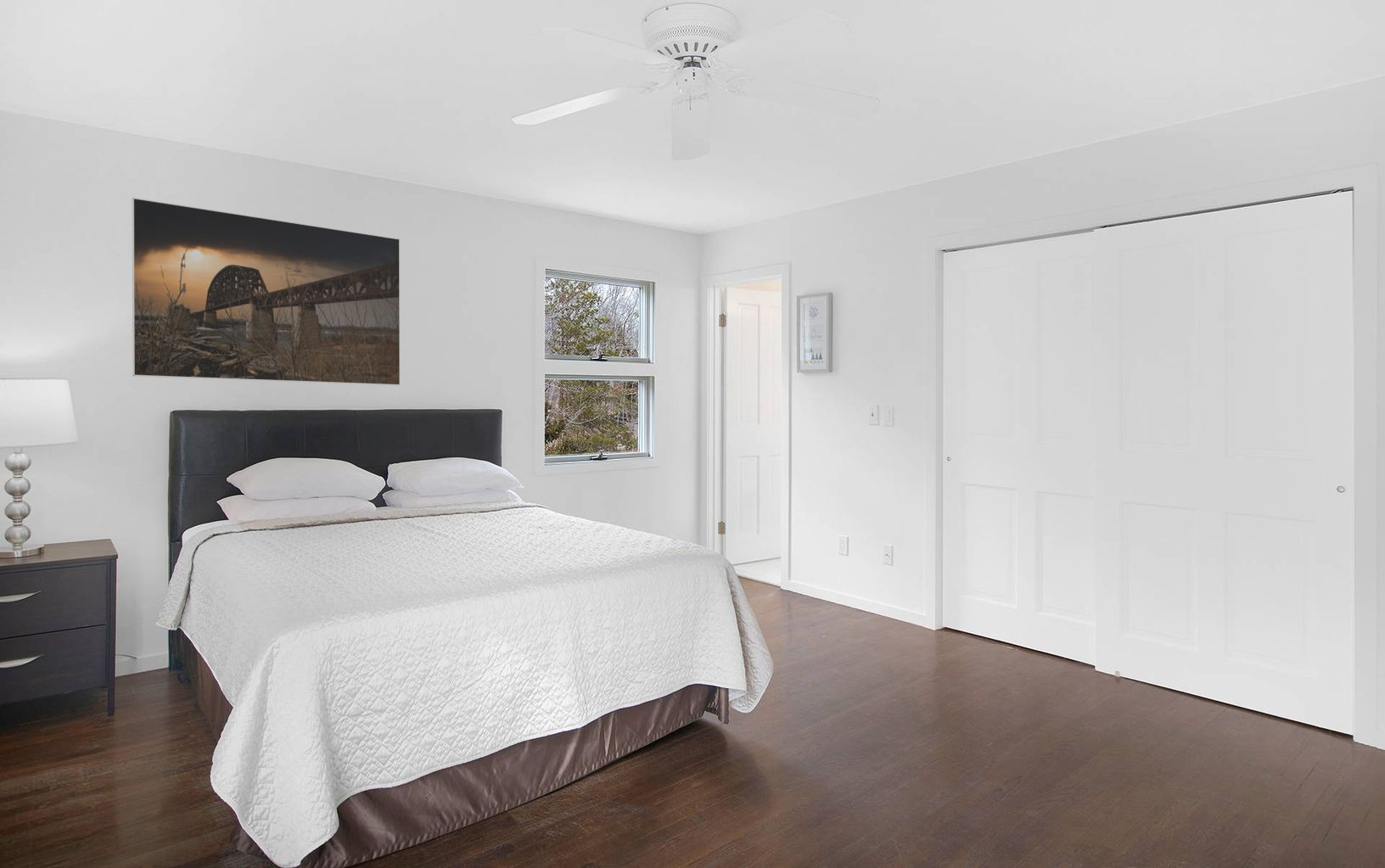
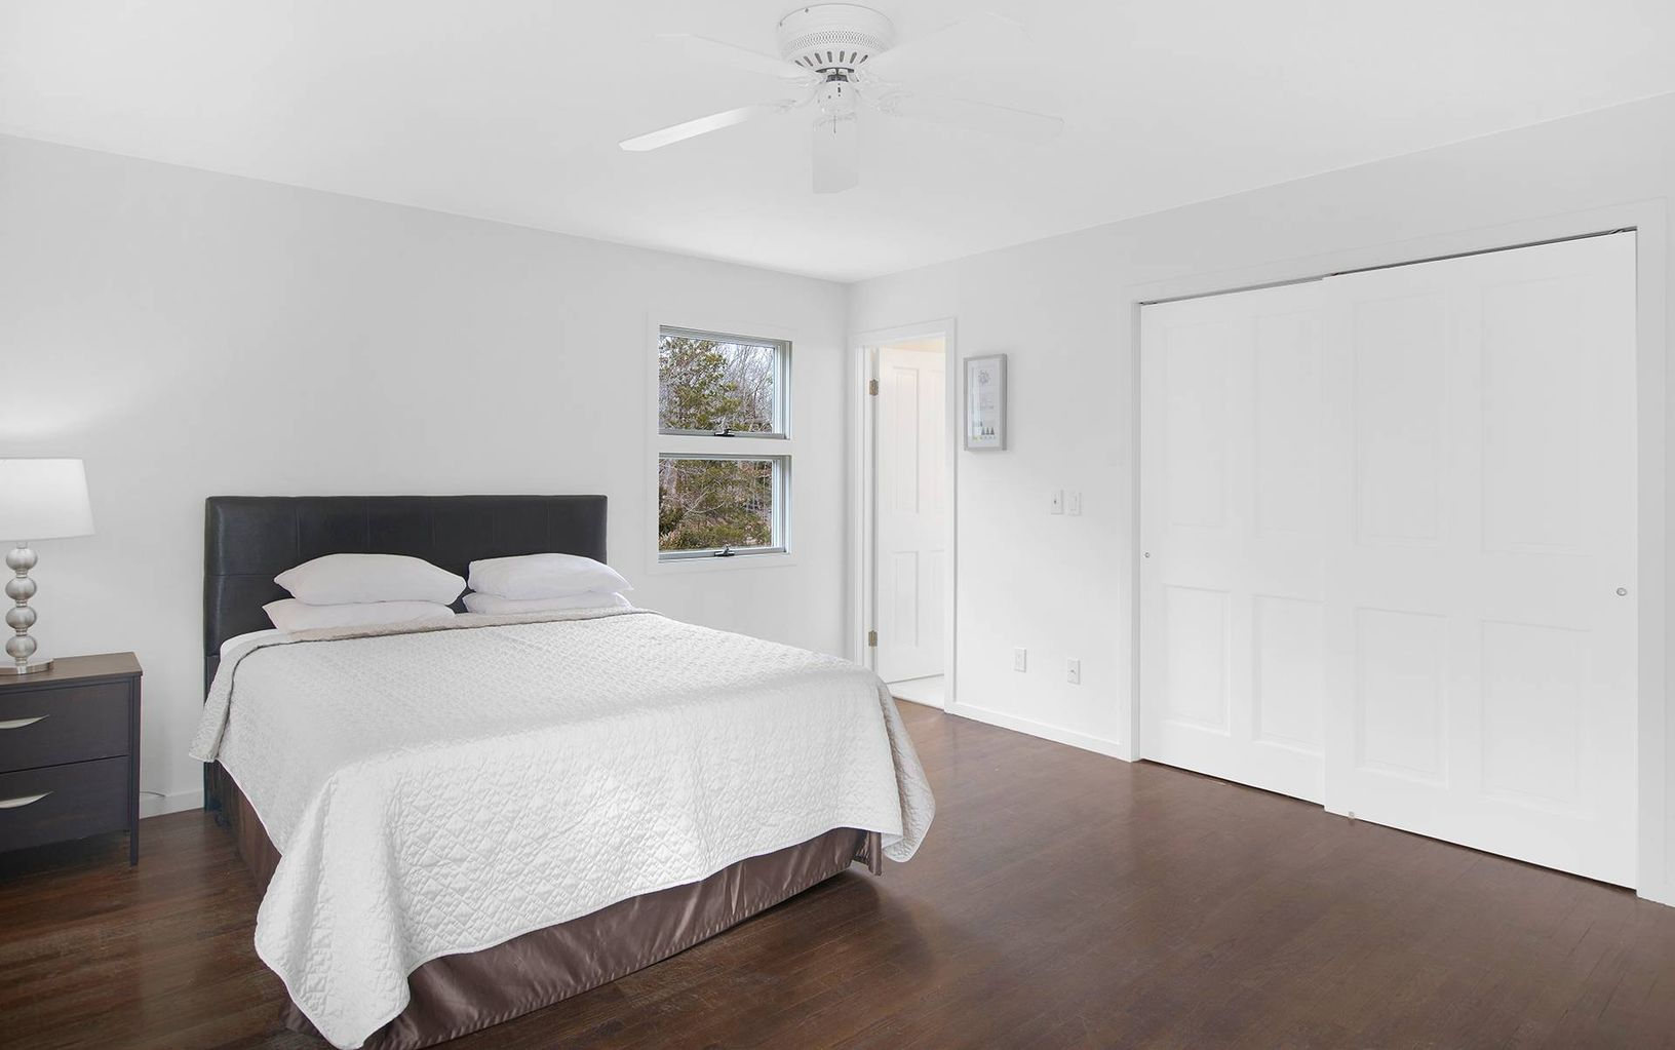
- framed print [131,197,401,386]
